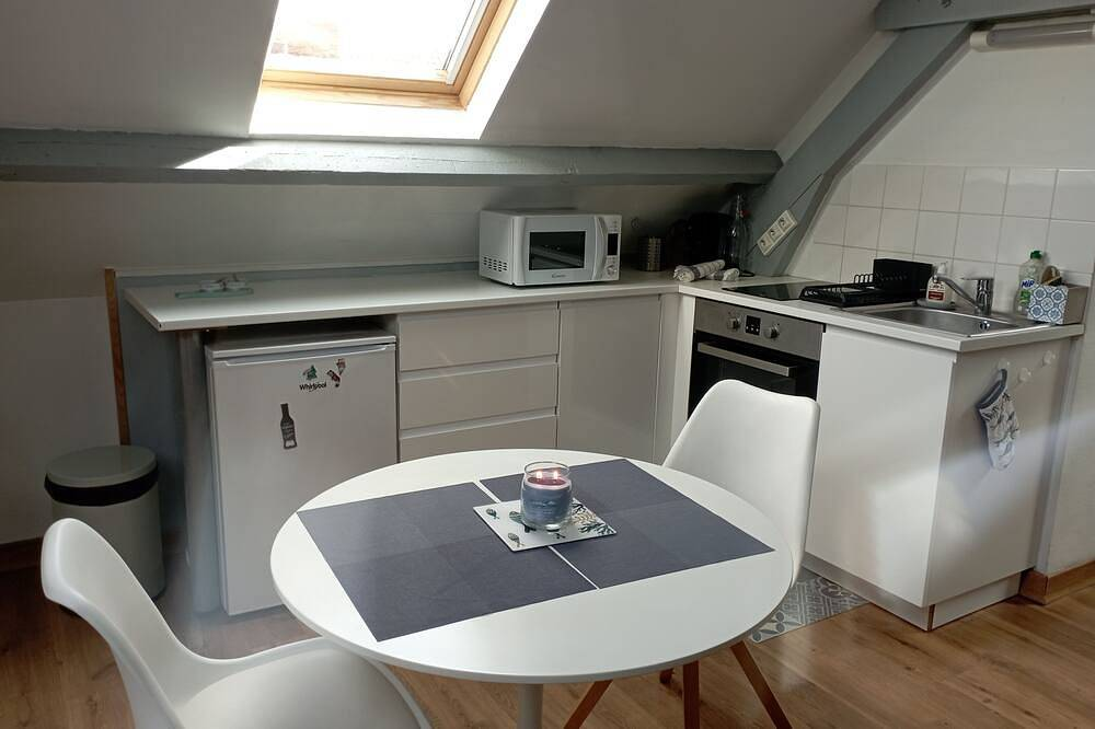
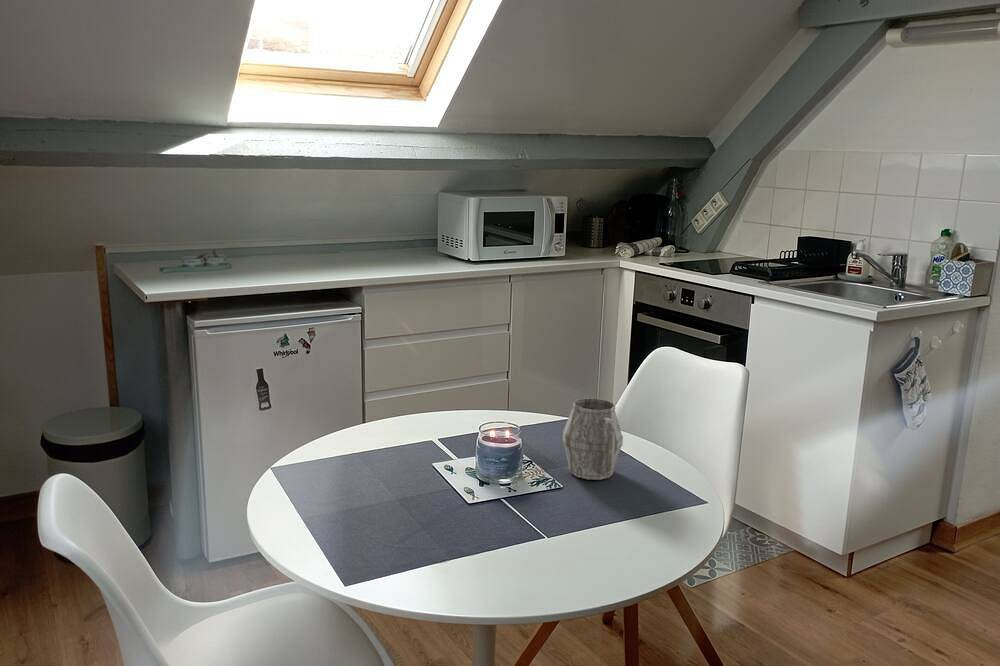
+ mug [562,397,624,481]
